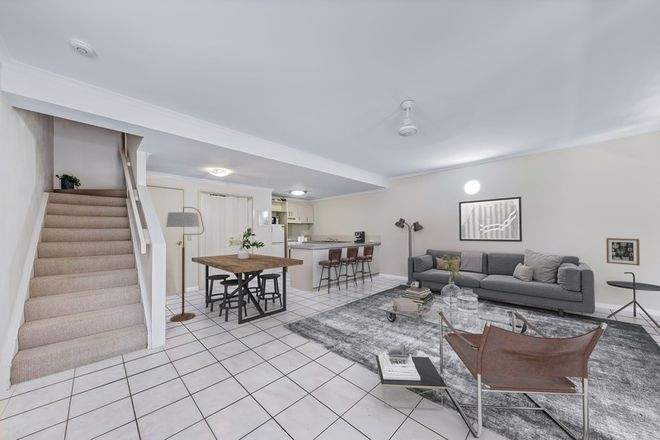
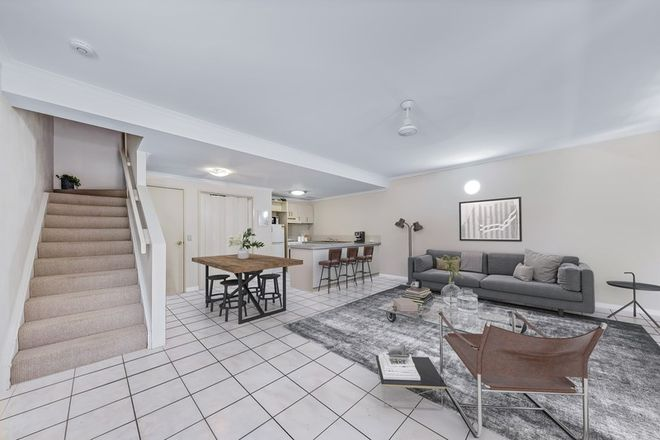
- wall art [605,237,641,266]
- floor lamp [165,206,205,323]
